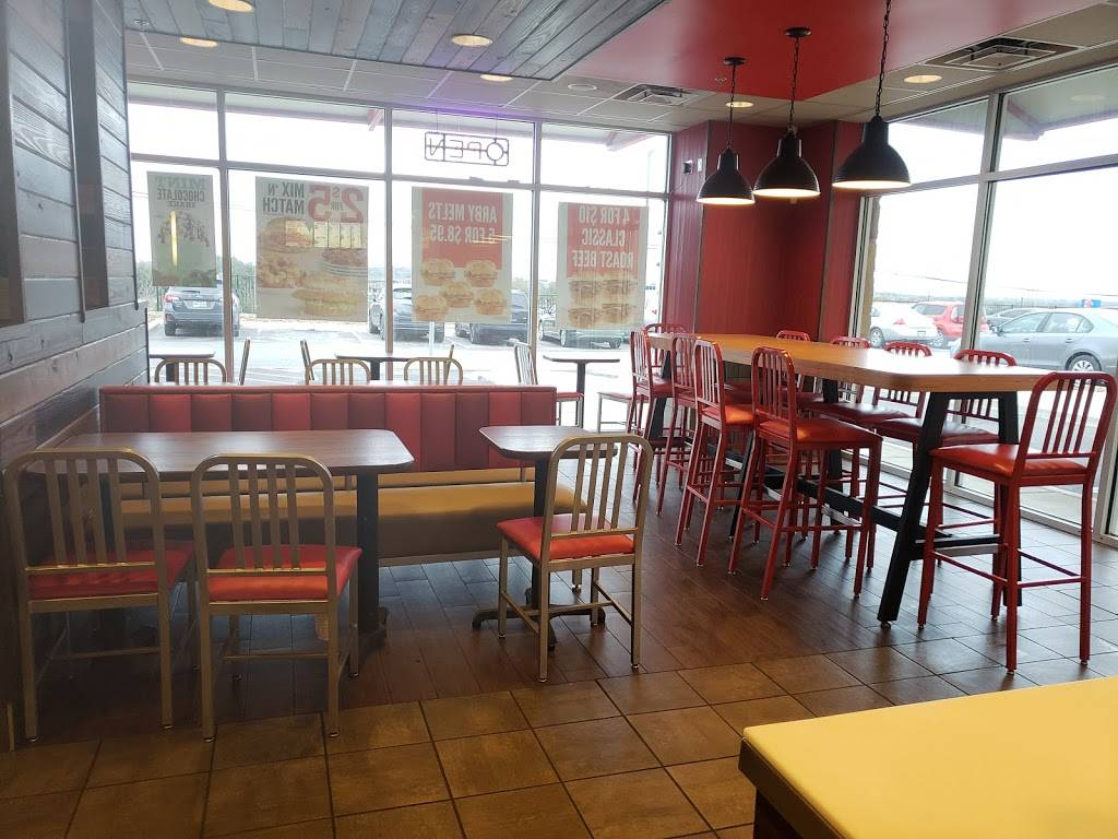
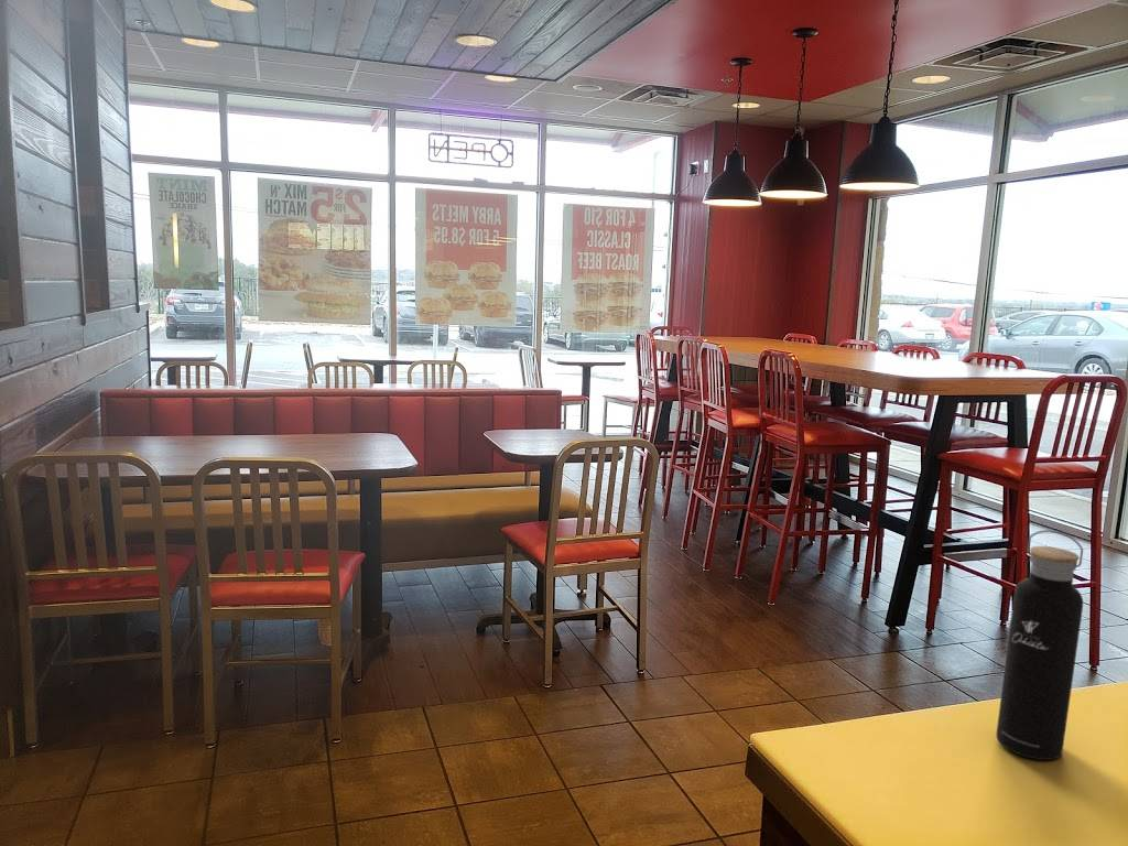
+ water bottle [995,529,1084,761]
